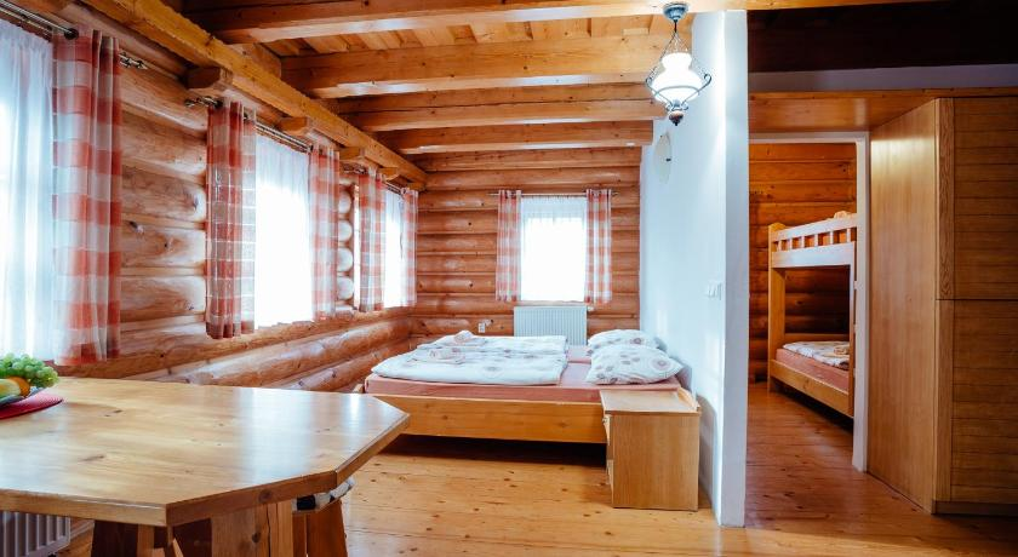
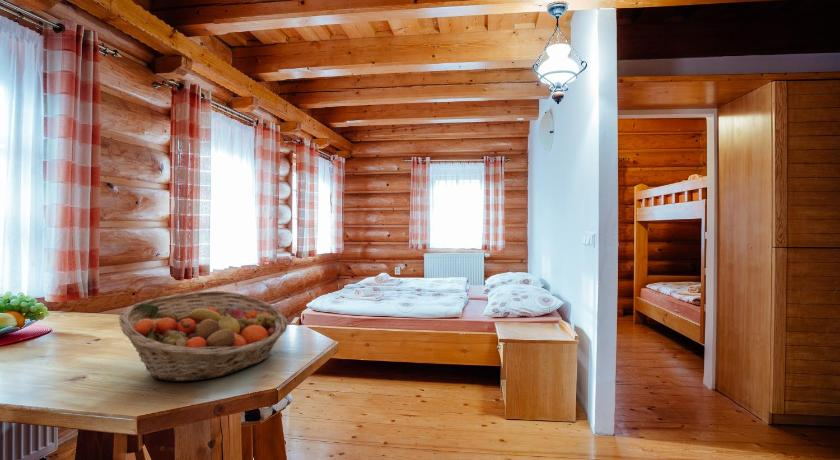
+ fruit basket [118,290,289,382]
